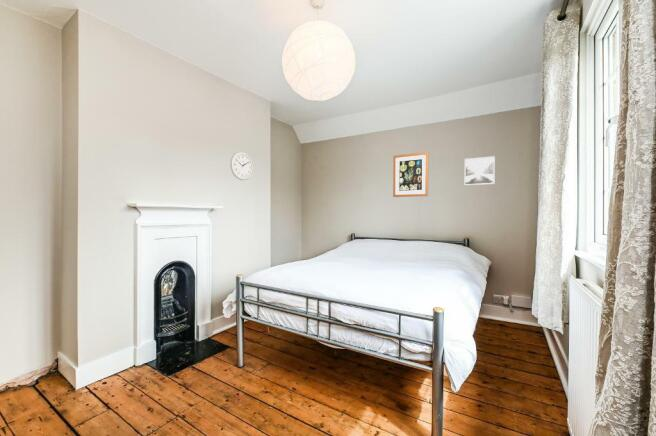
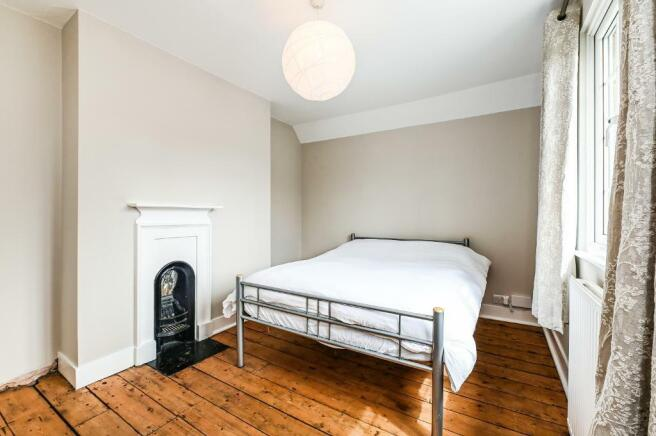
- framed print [464,155,496,186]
- wall art [392,151,430,198]
- wall clock [230,151,254,181]
